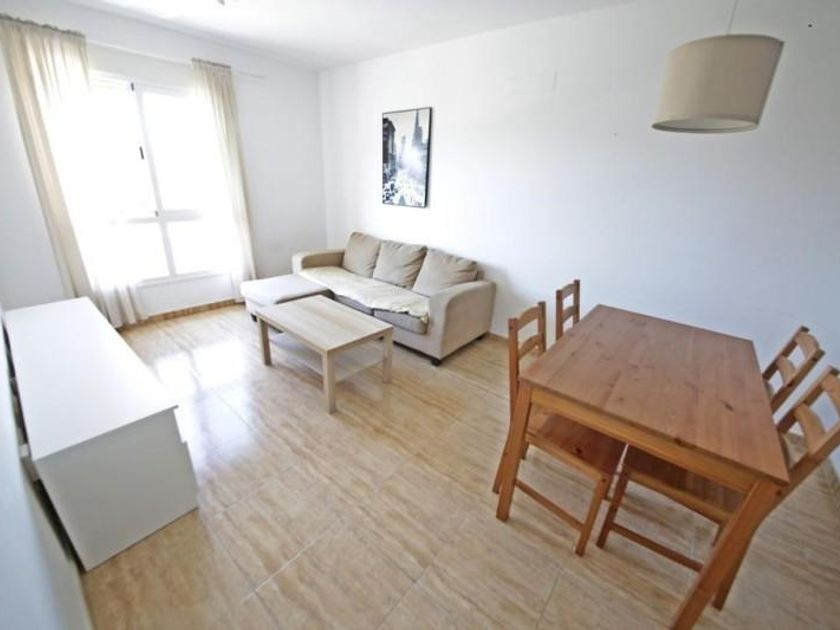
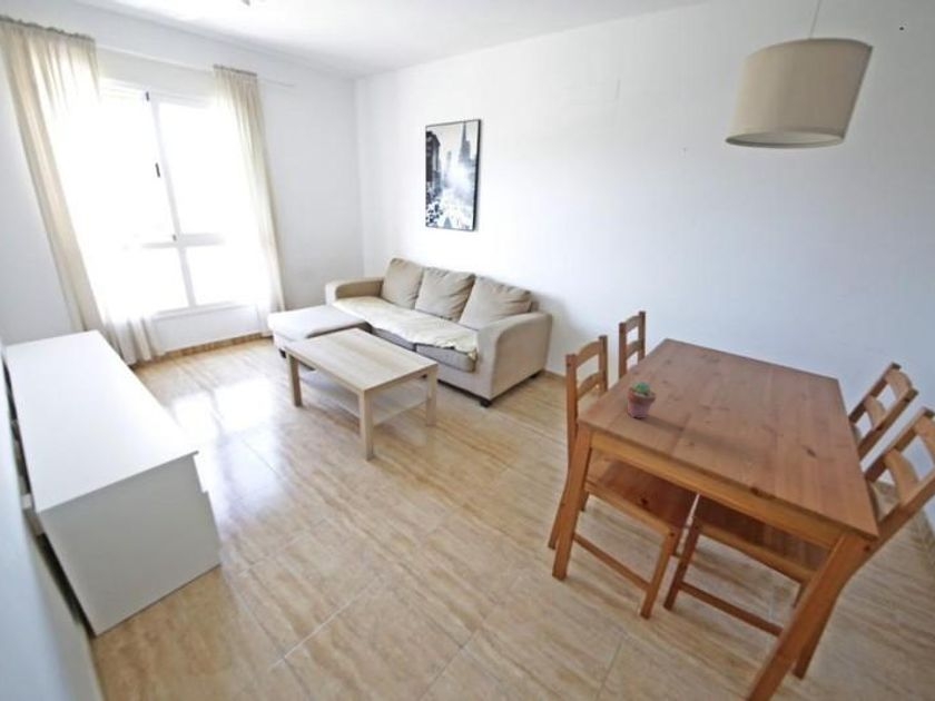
+ potted succulent [626,379,658,419]
